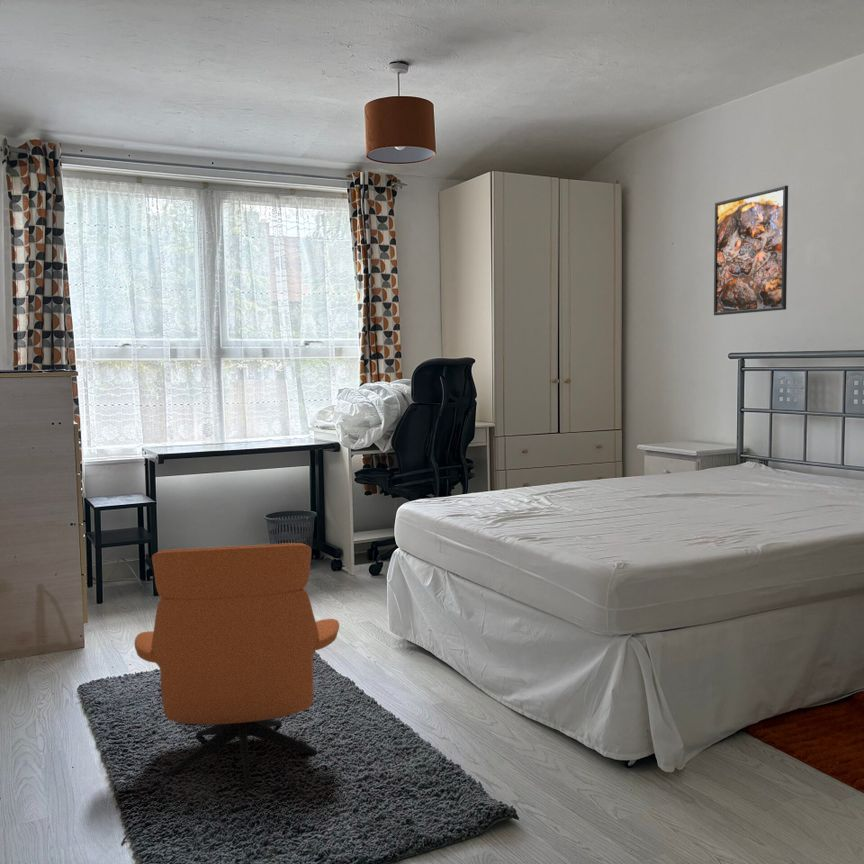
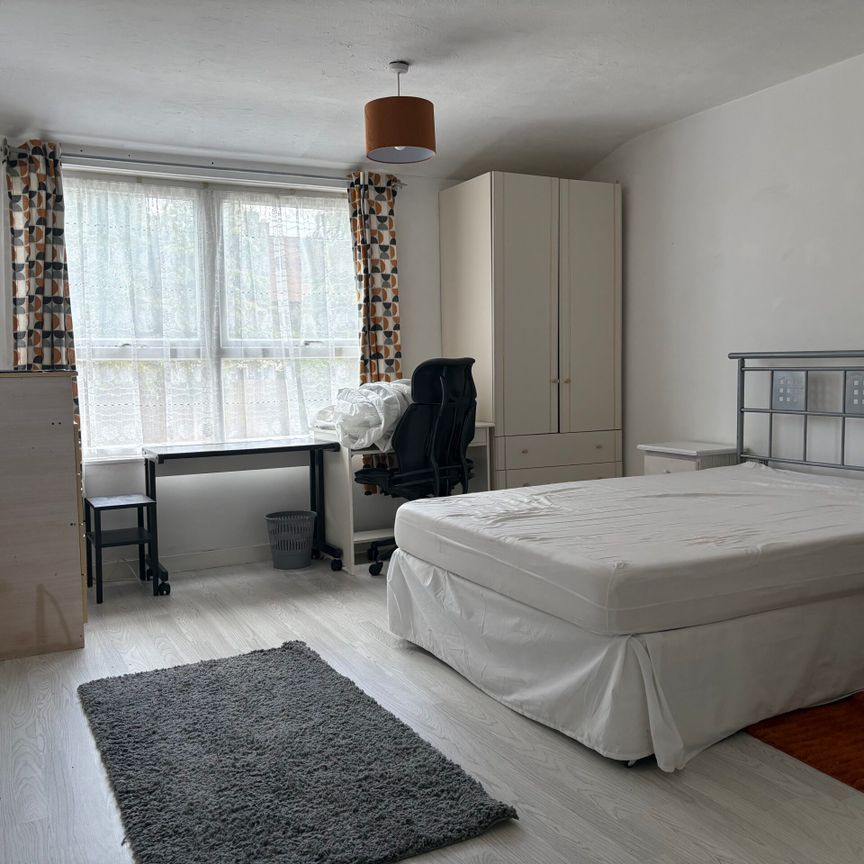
- armchair [133,542,340,790]
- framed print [713,185,789,316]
